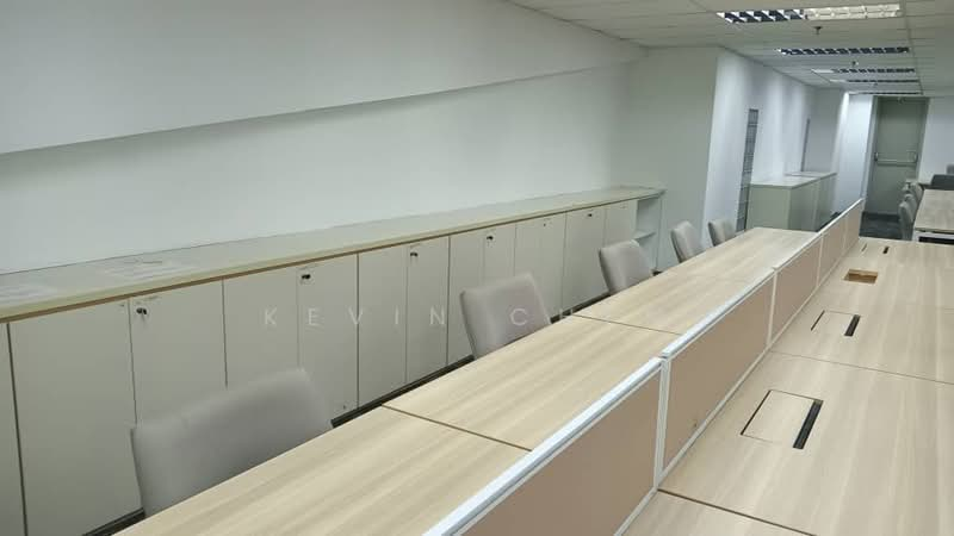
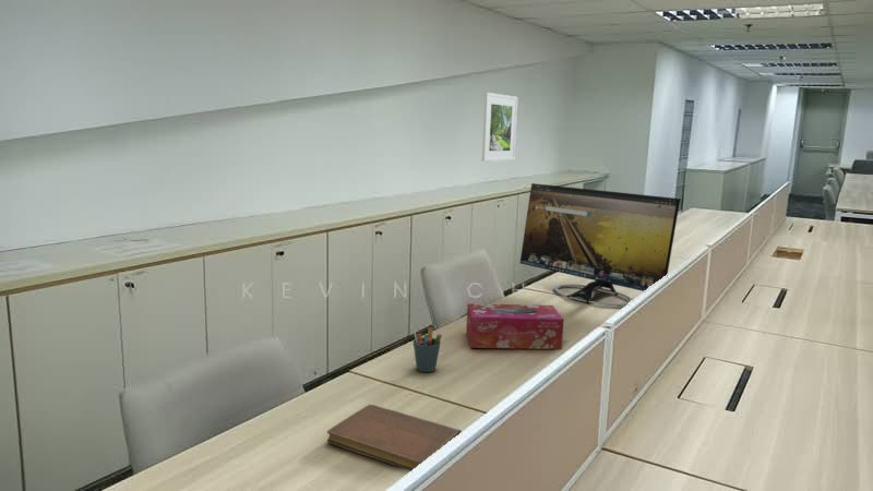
+ notebook [326,404,463,472]
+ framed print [481,92,518,163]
+ computer monitor [518,182,681,307]
+ pen holder [411,325,443,373]
+ tissue box [465,302,565,350]
